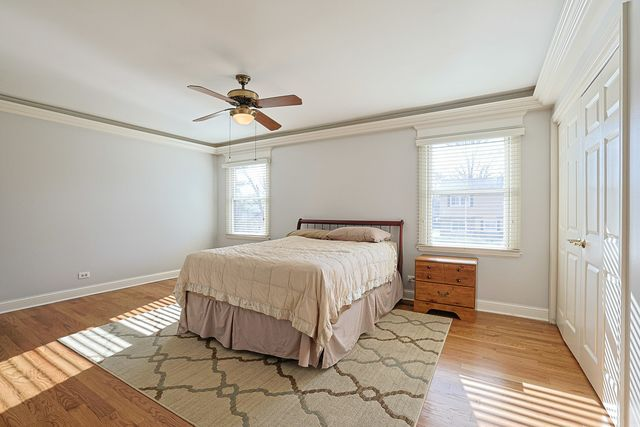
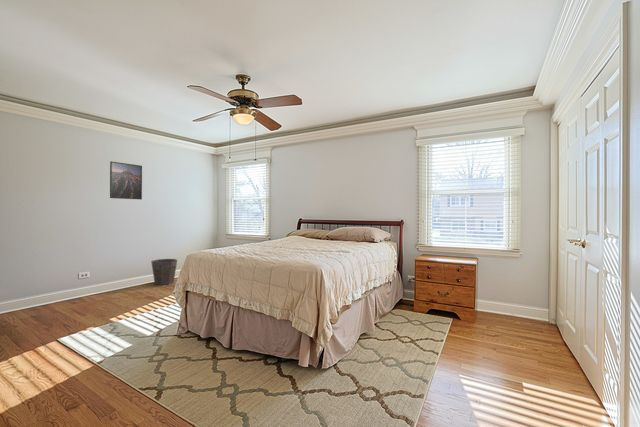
+ waste bin [150,258,178,286]
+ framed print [109,161,143,200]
